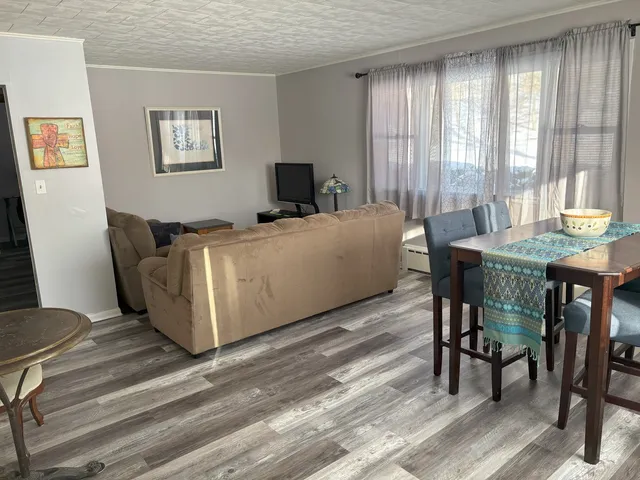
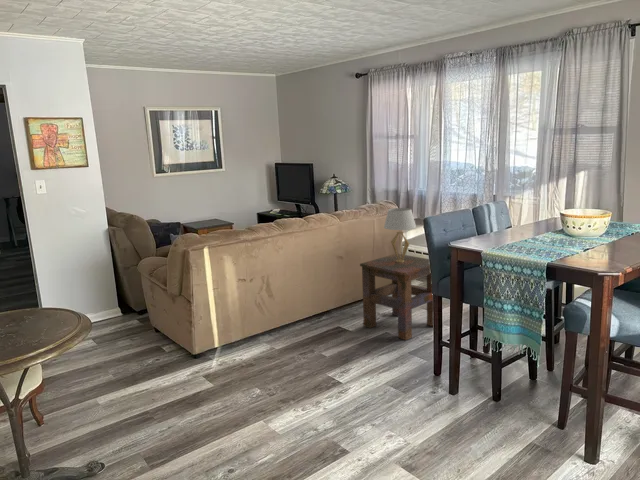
+ side table [359,253,434,341]
+ table lamp [383,207,417,263]
